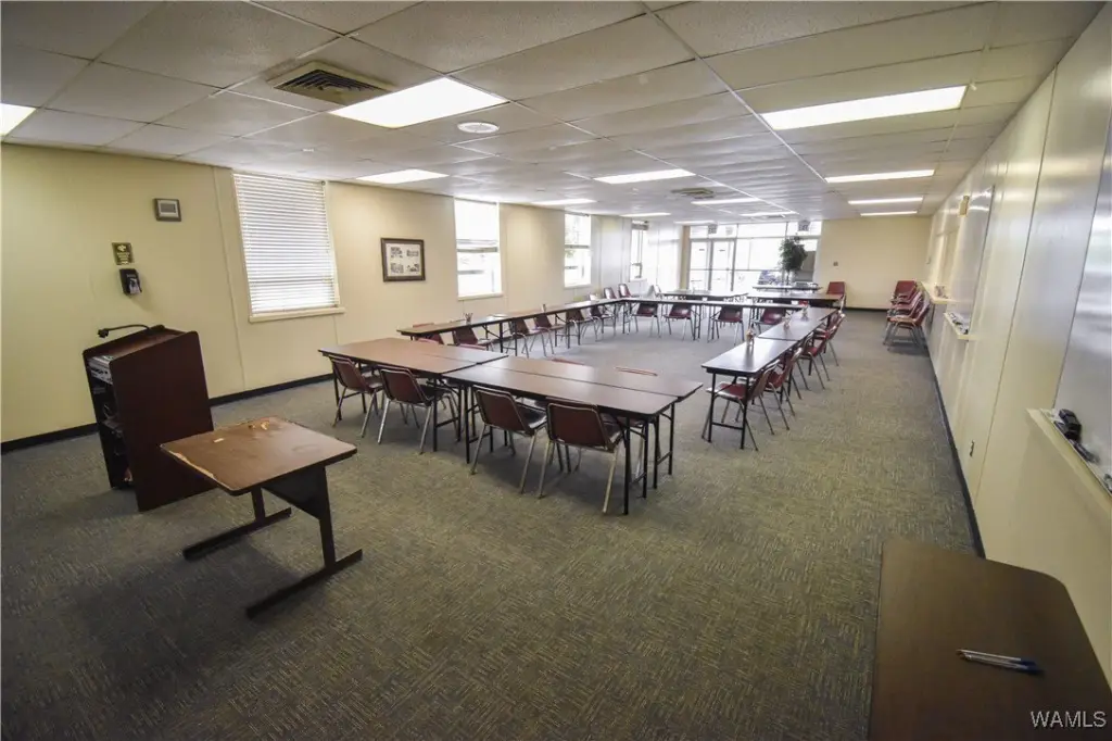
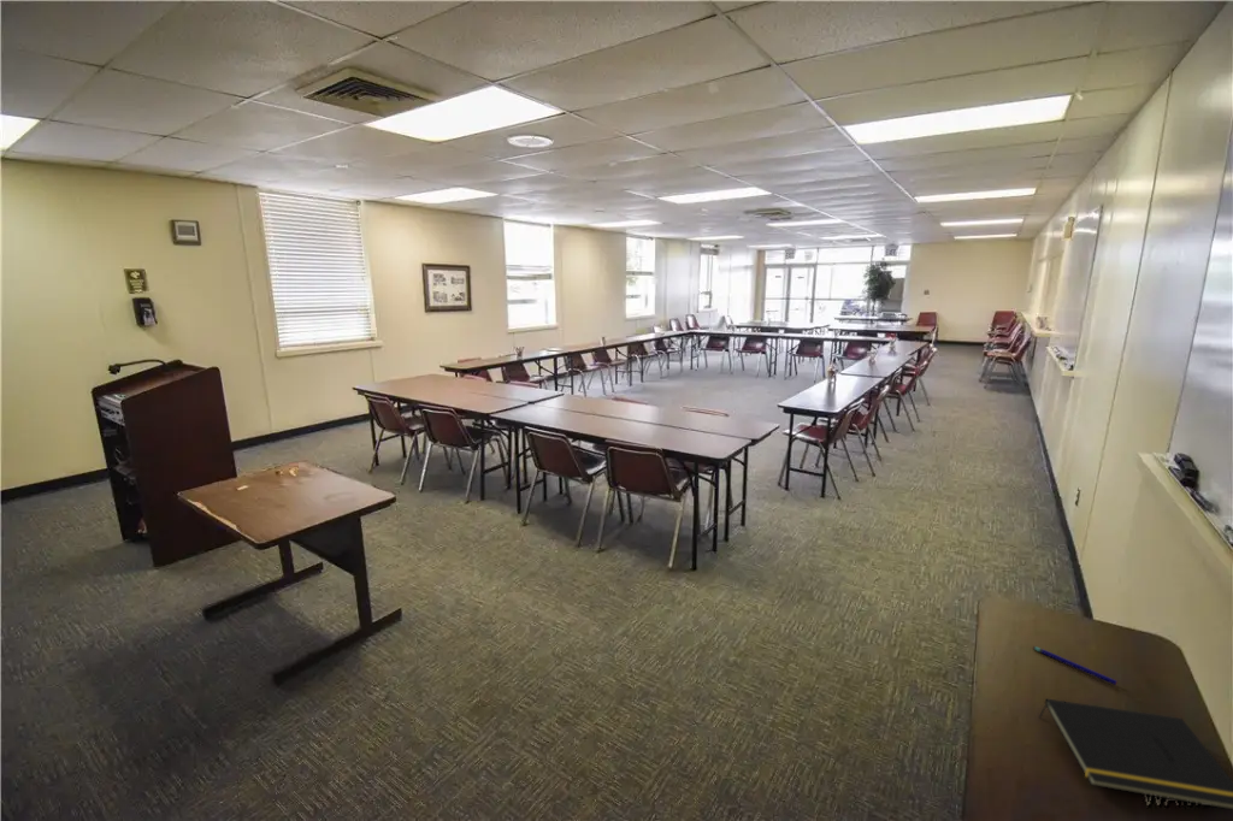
+ pen [1032,645,1119,686]
+ notepad [1038,697,1233,811]
